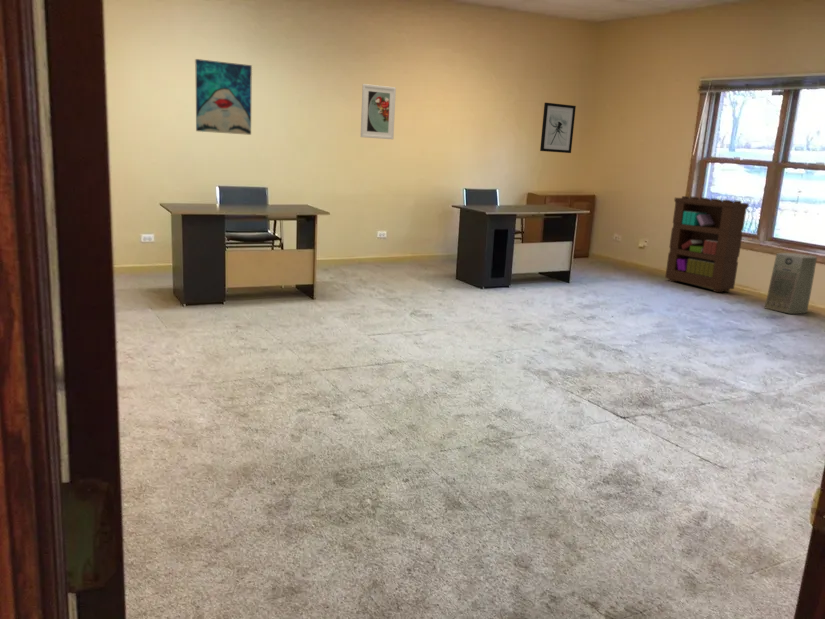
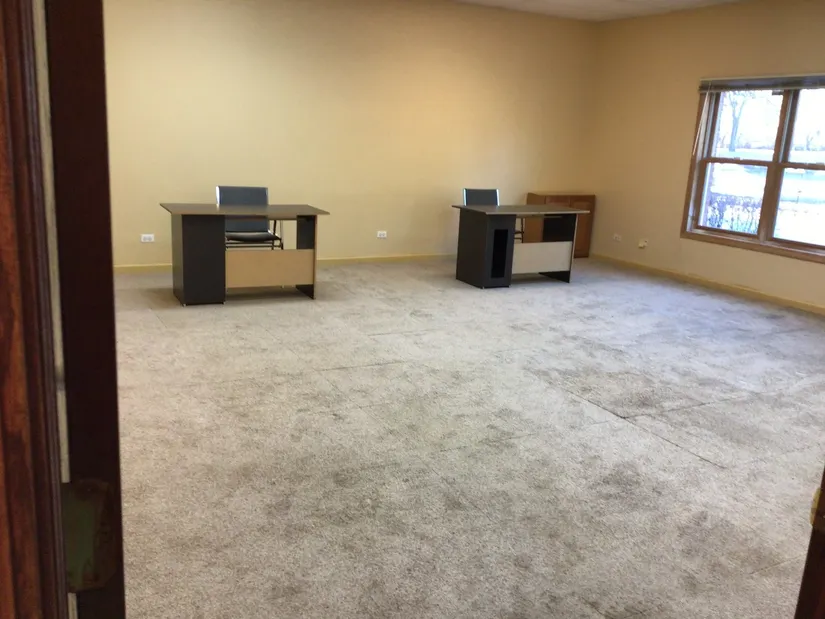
- wall art [194,58,253,136]
- fan [763,252,818,315]
- bookshelf [664,195,750,293]
- wall art [539,102,577,154]
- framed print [360,83,397,140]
